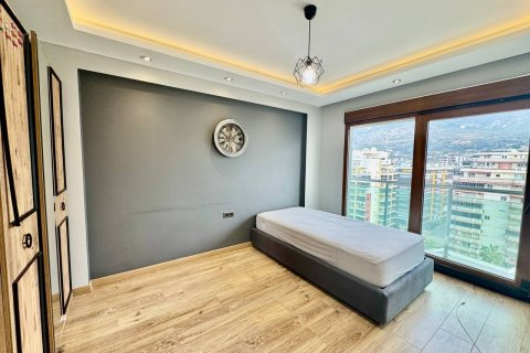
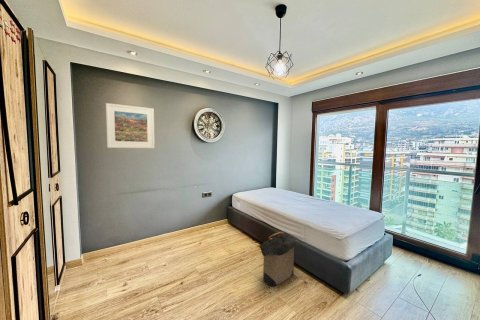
+ laundry hamper [258,231,301,287]
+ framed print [105,102,155,149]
